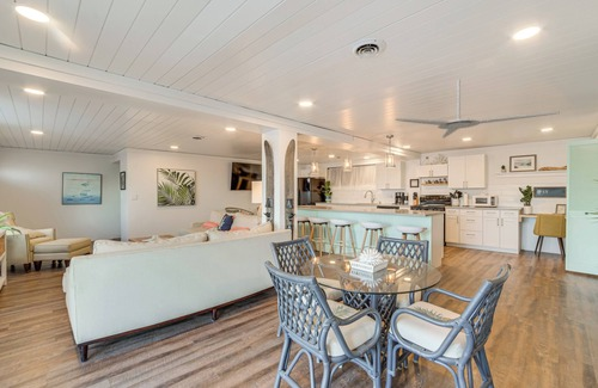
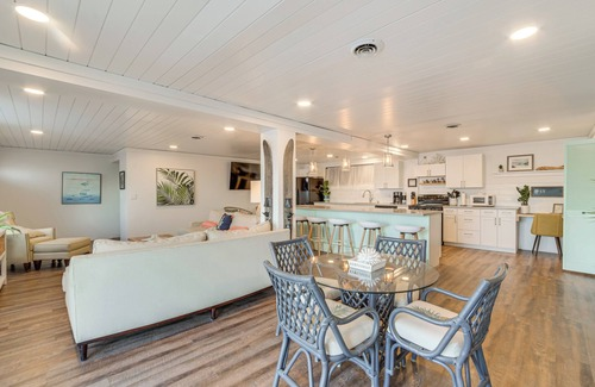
- ceiling fan [393,79,561,138]
